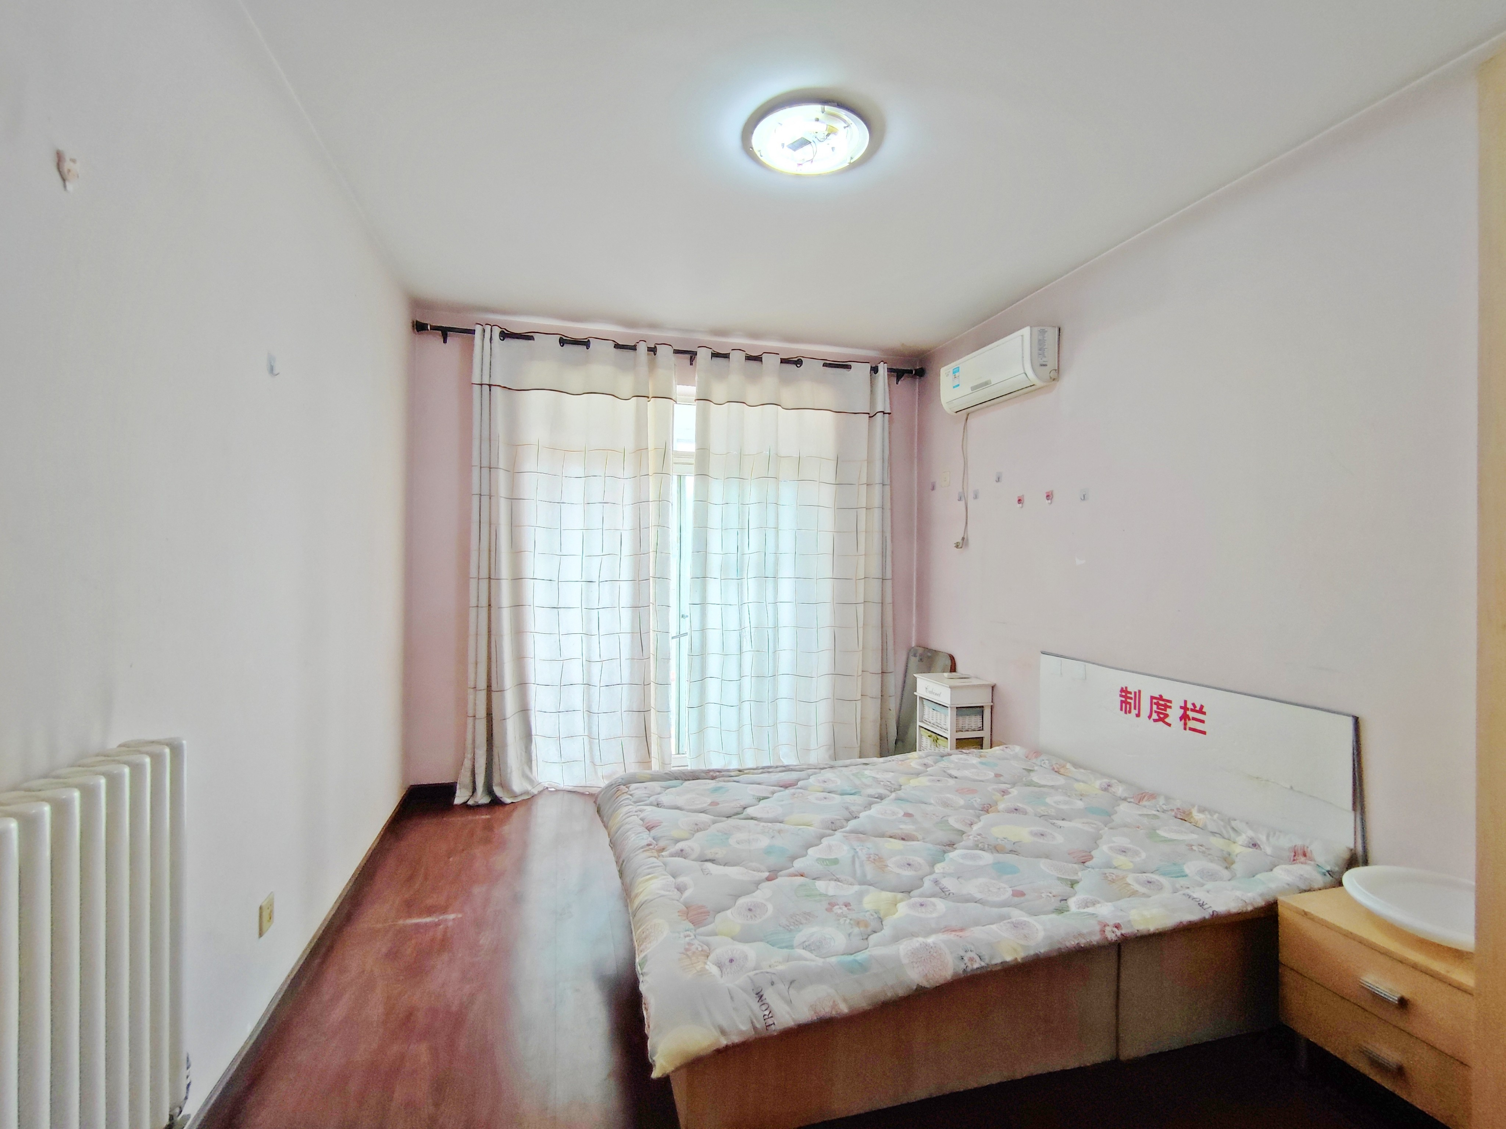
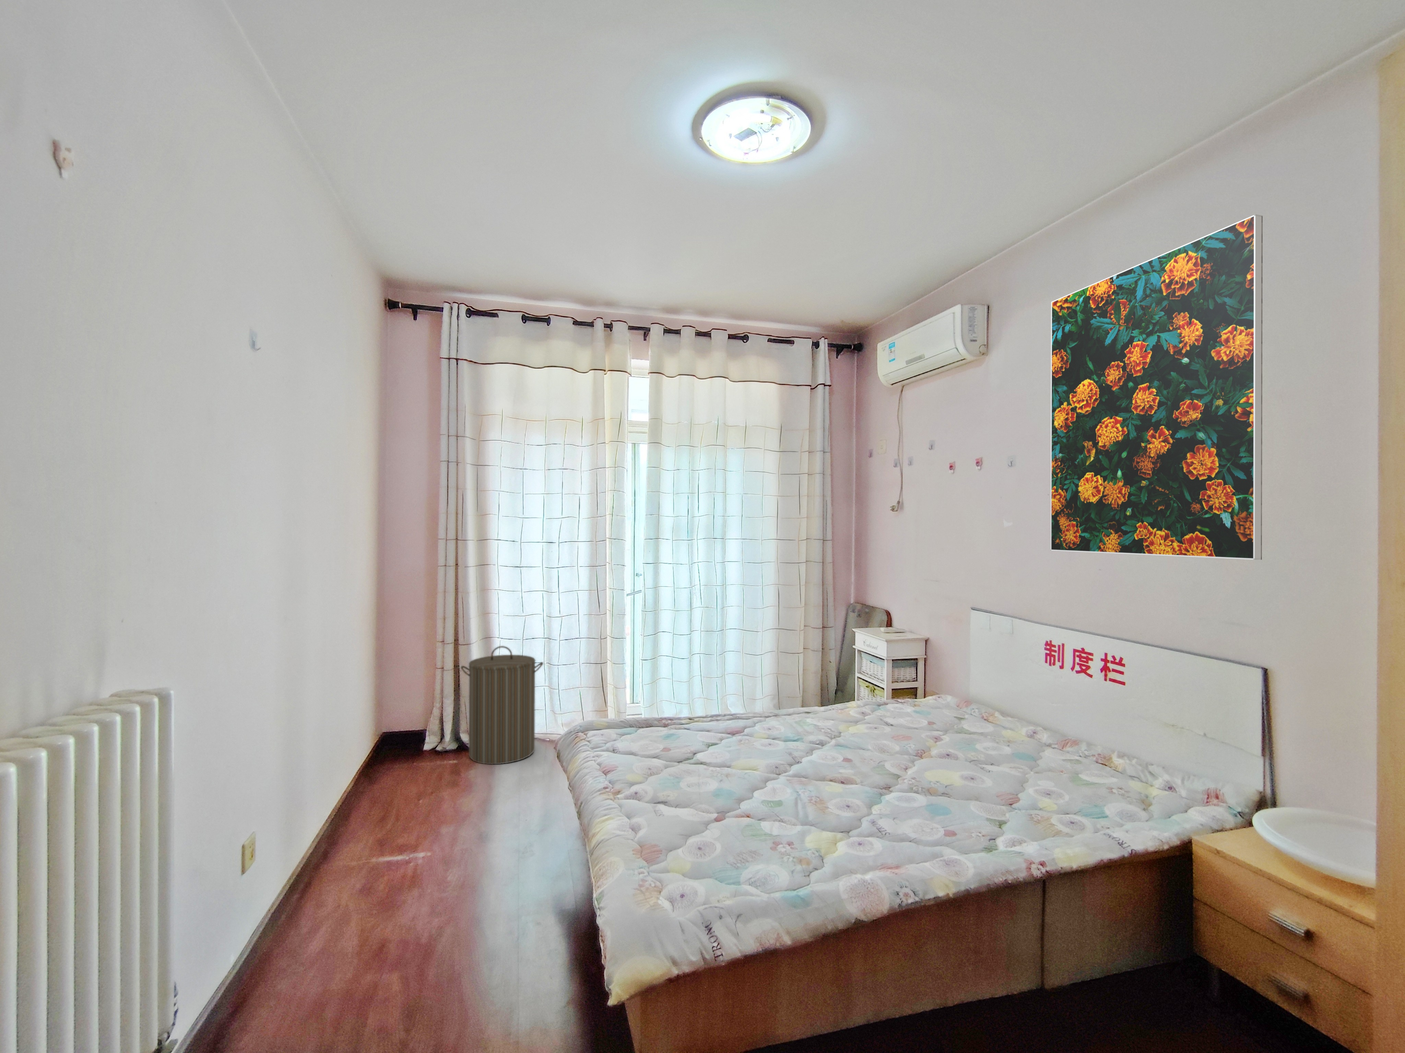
+ laundry hamper [460,646,543,764]
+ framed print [1050,215,1263,560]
